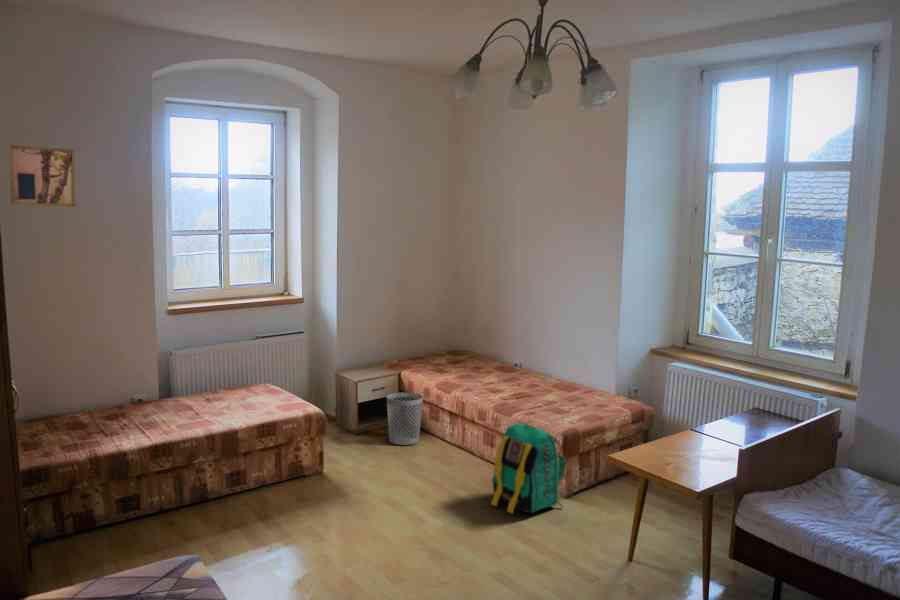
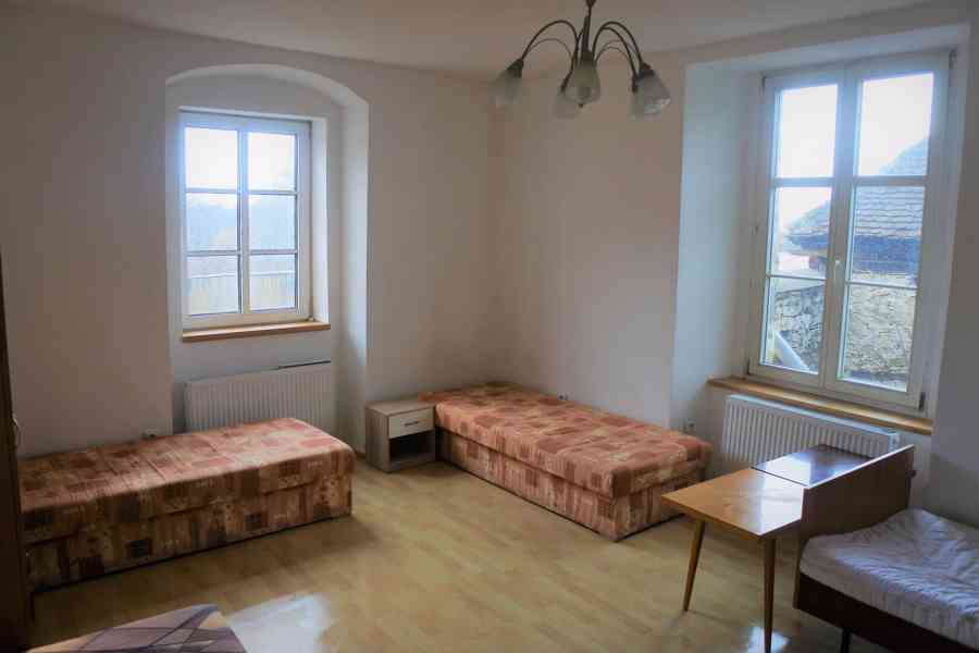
- backpack [490,420,566,515]
- wall art [7,144,77,208]
- wastebasket [386,392,424,446]
